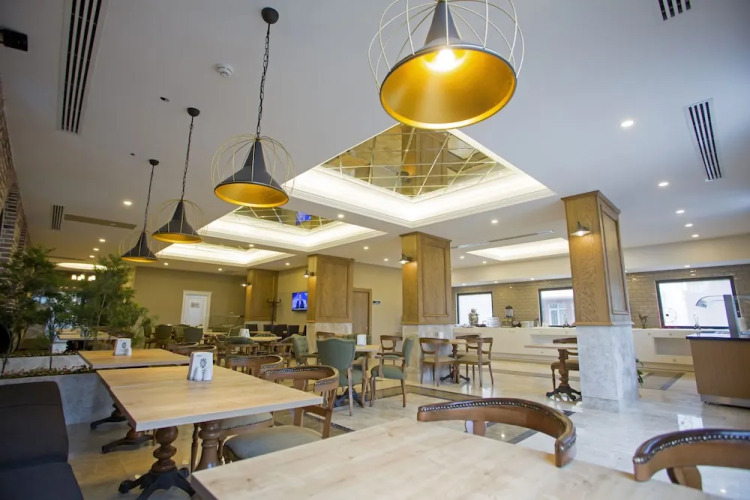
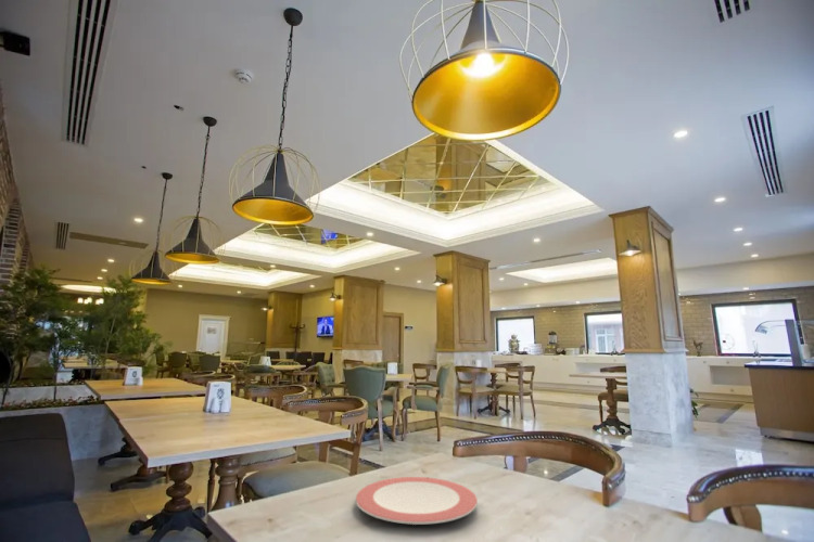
+ plate [355,476,479,526]
